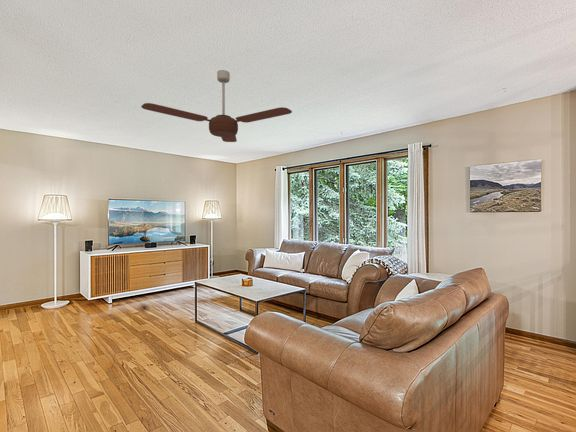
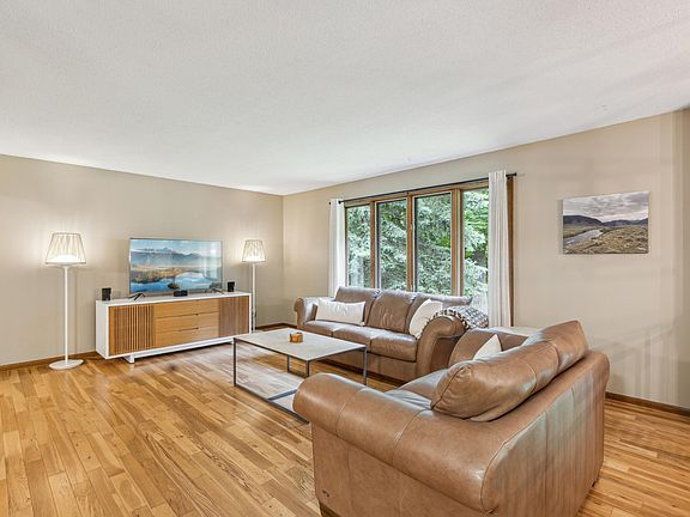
- ceiling fan [140,69,293,143]
